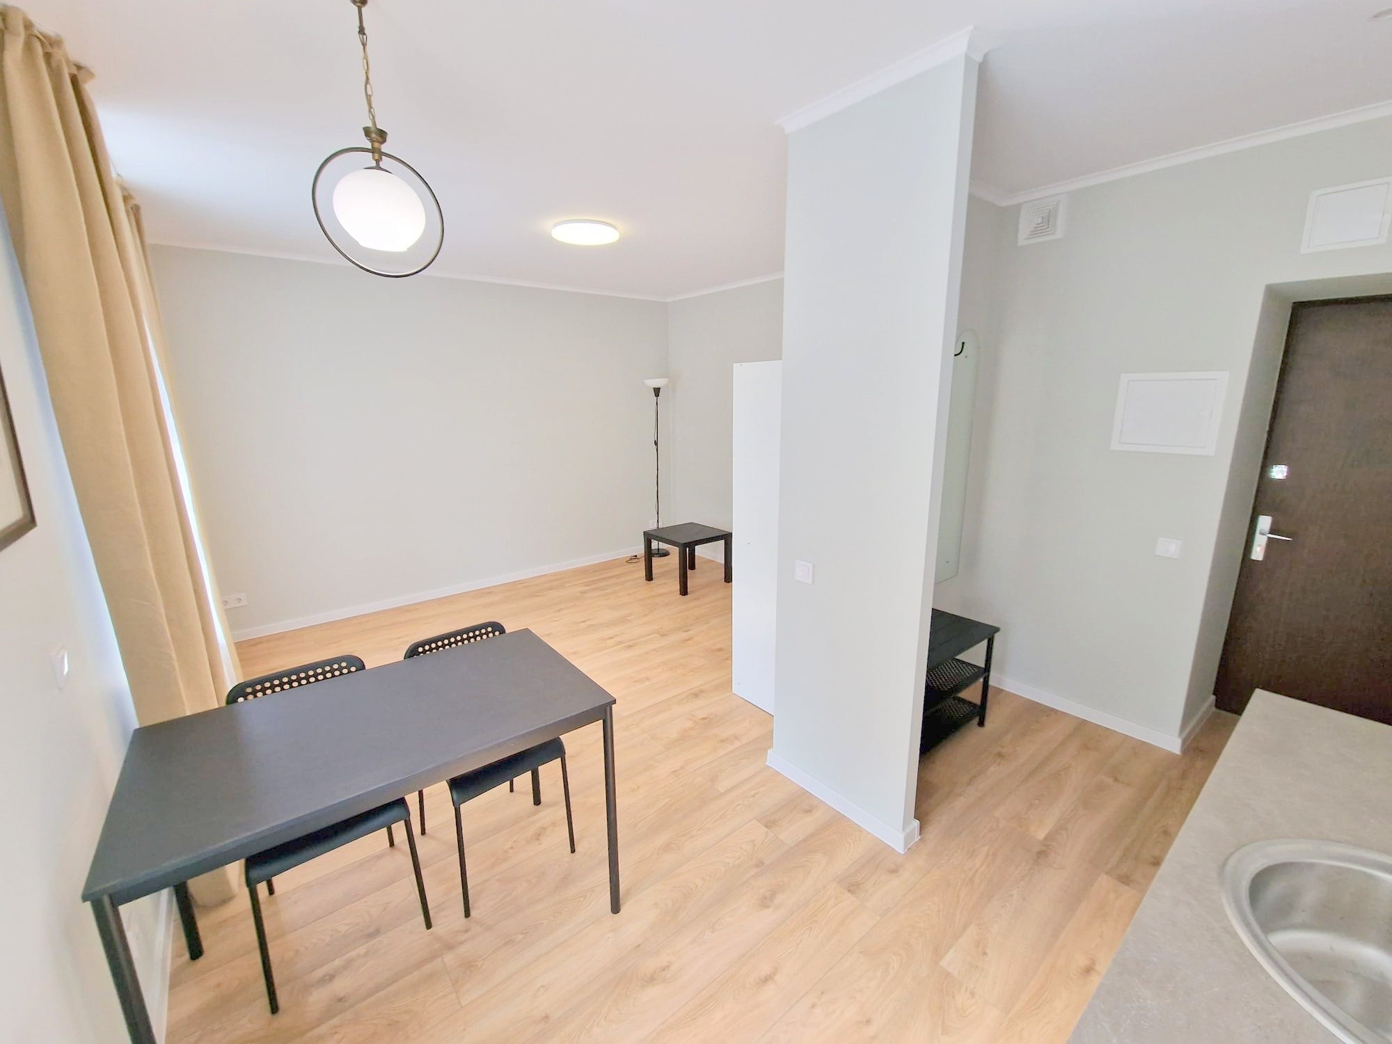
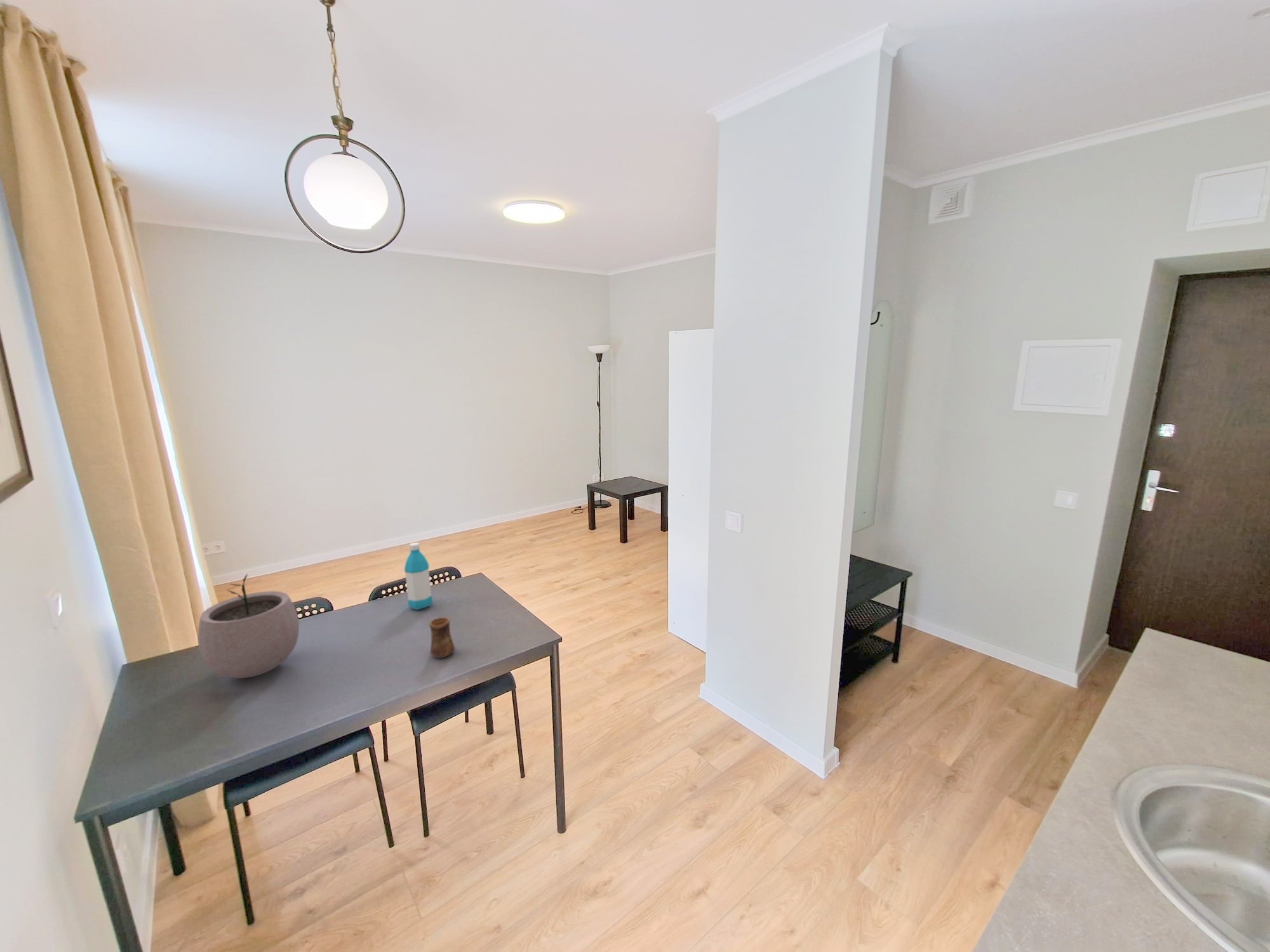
+ water bottle [404,542,433,611]
+ plant pot [197,574,300,679]
+ cup [429,617,455,659]
